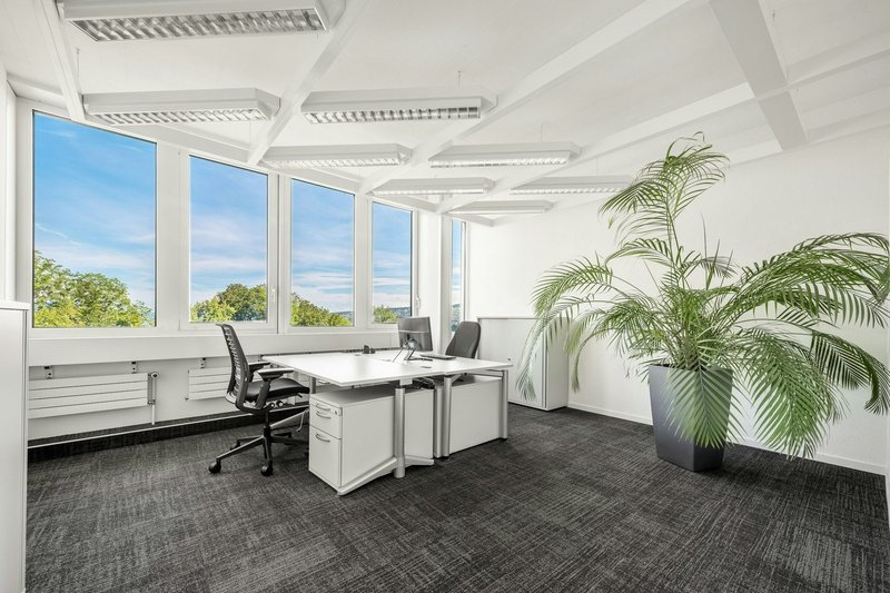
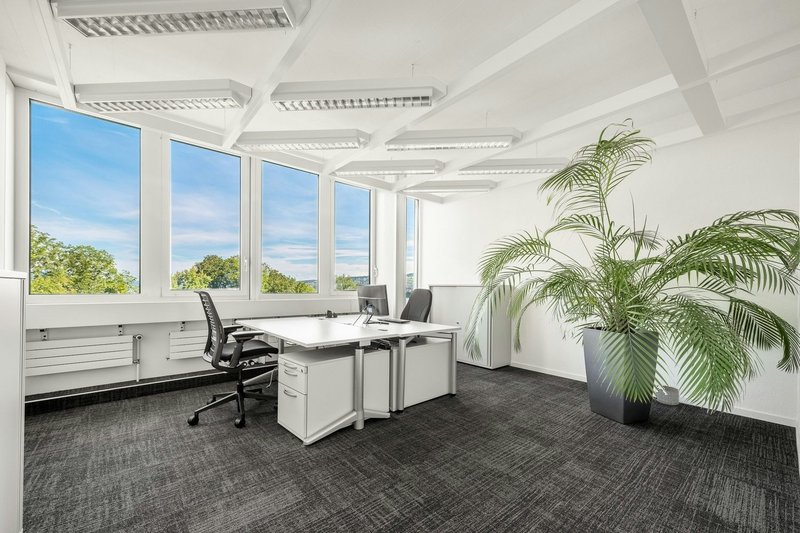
+ planter [655,384,680,407]
